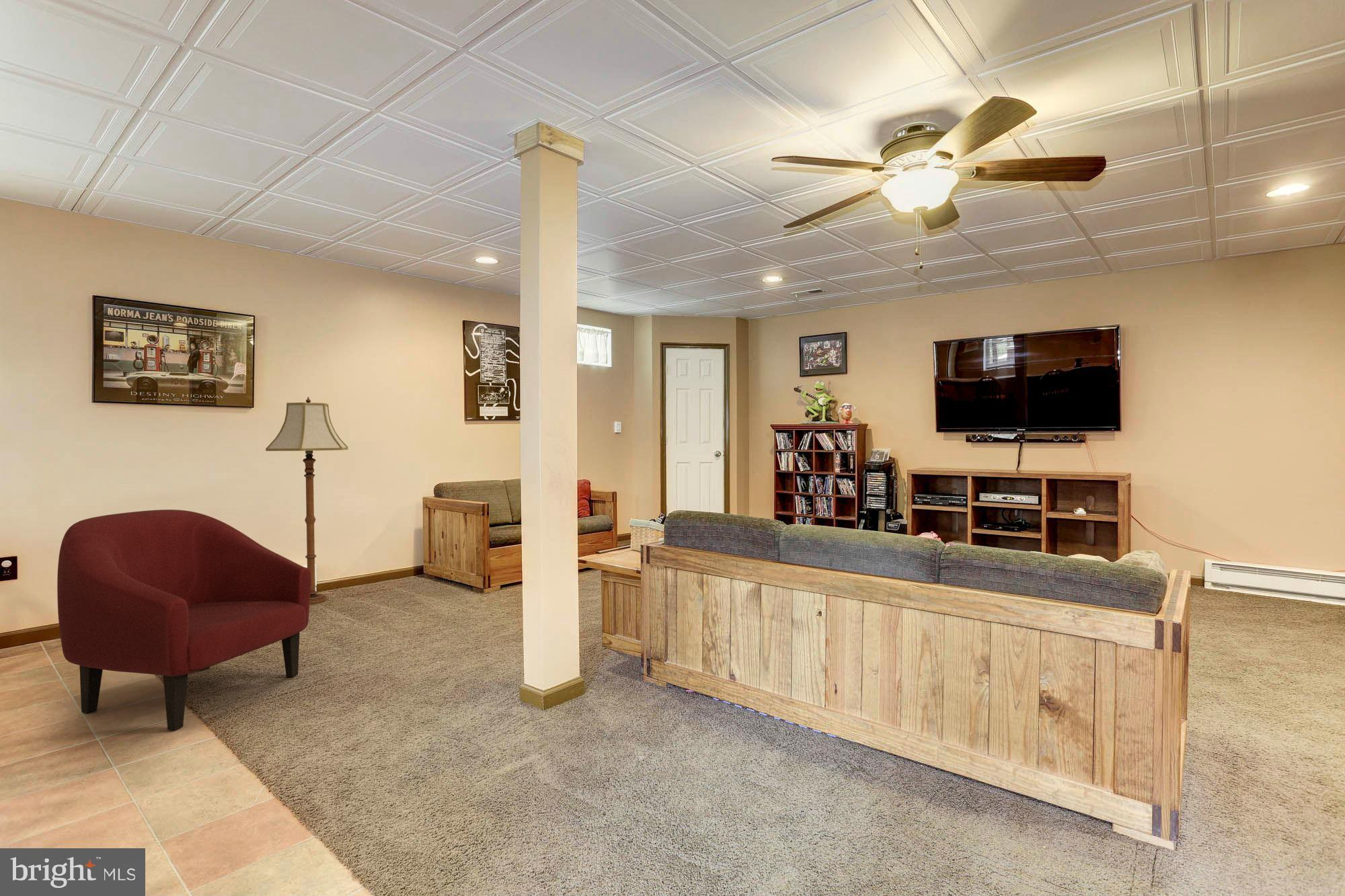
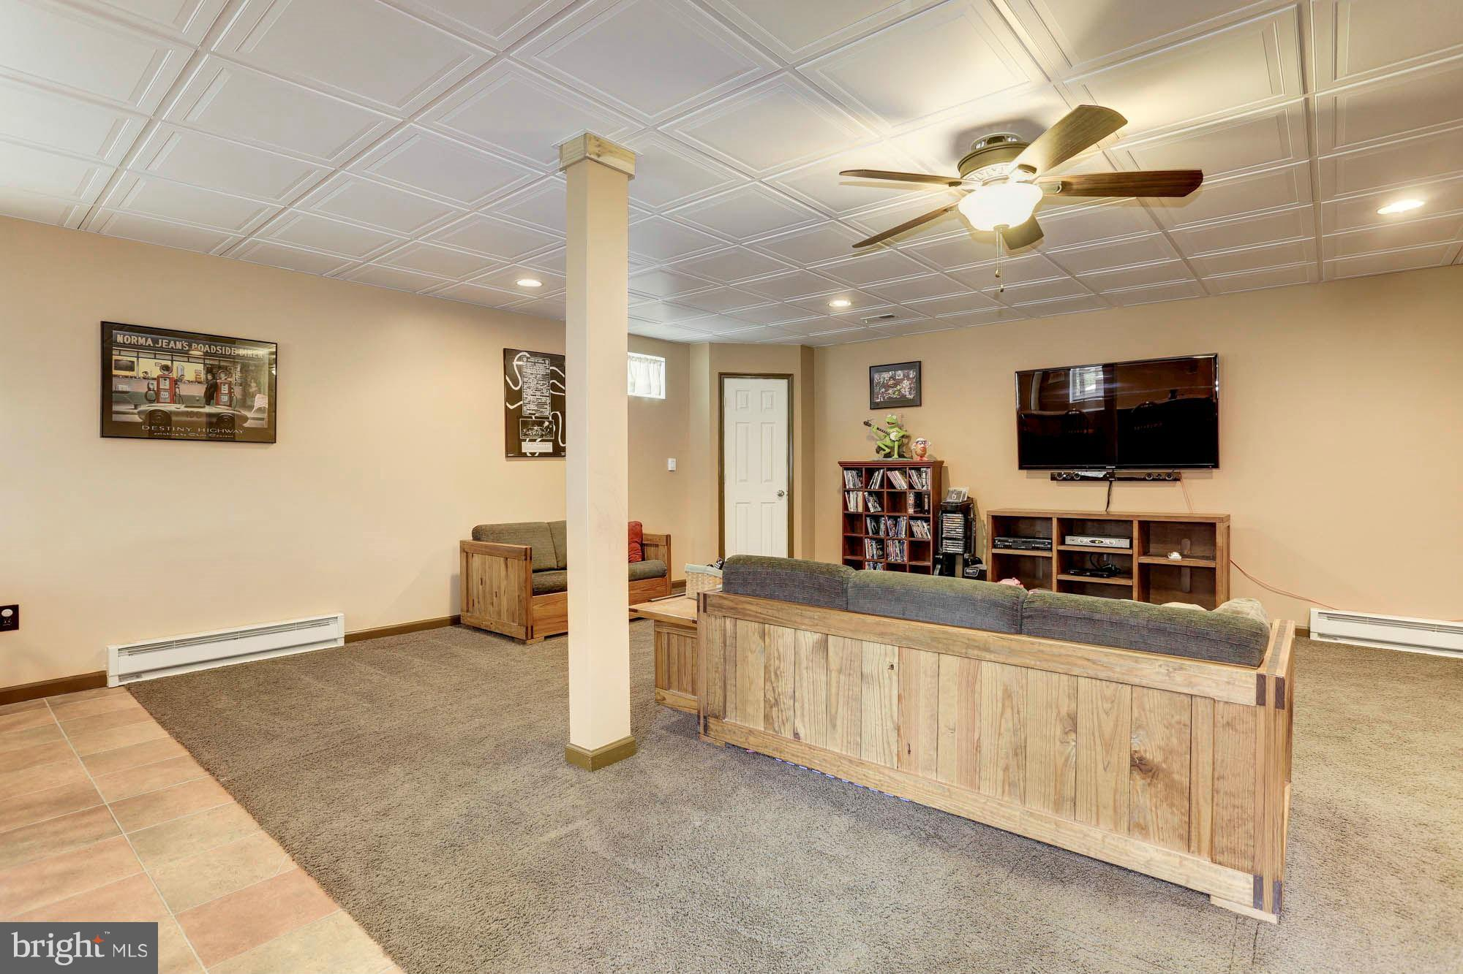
- floor lamp [265,396,349,604]
- armchair [56,509,311,731]
